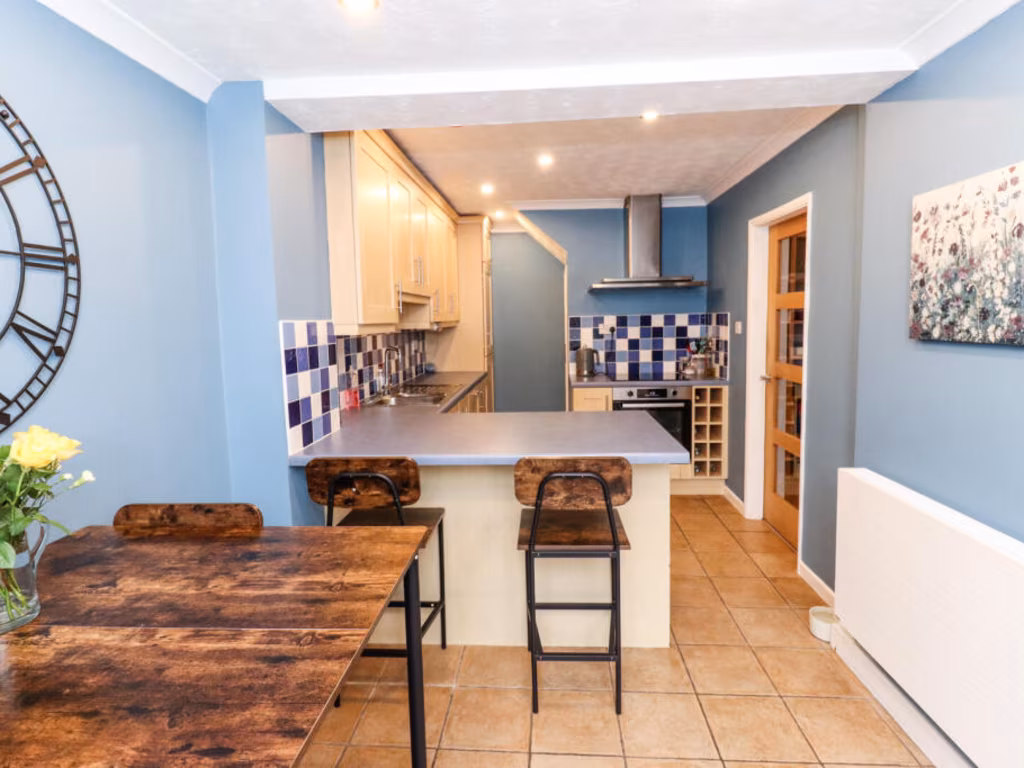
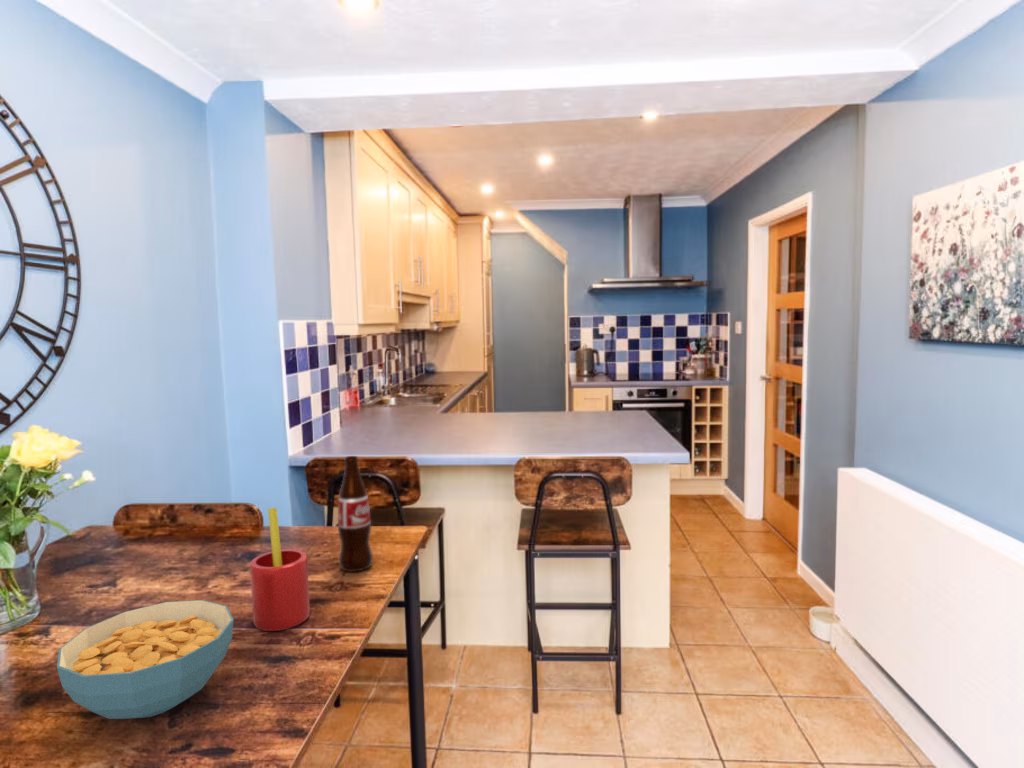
+ straw [249,507,311,632]
+ bottle [337,455,374,573]
+ cereal bowl [56,599,235,720]
